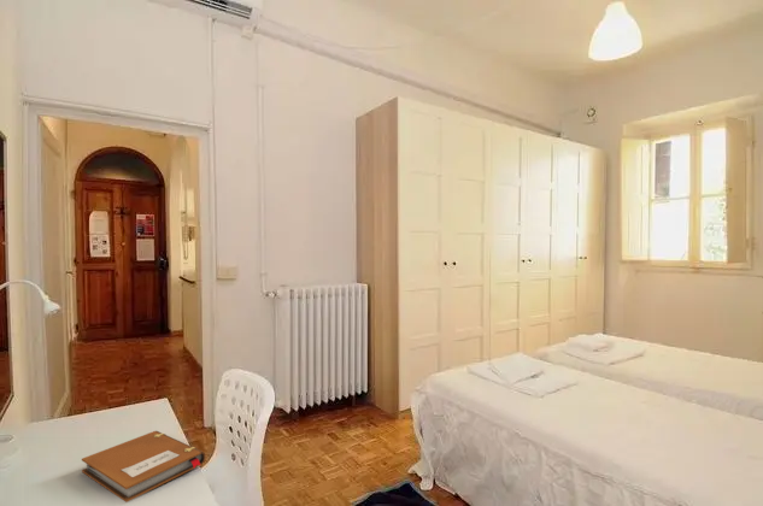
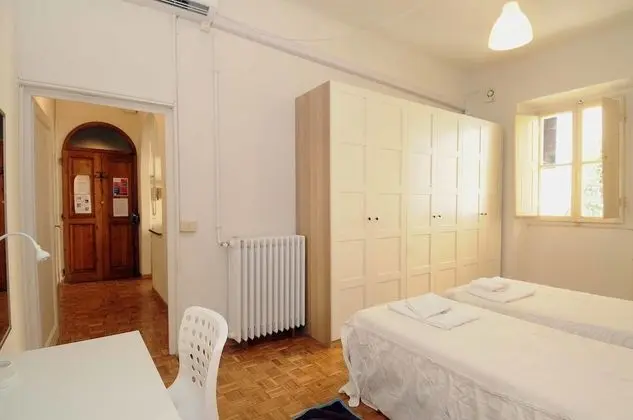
- notebook [81,430,206,504]
